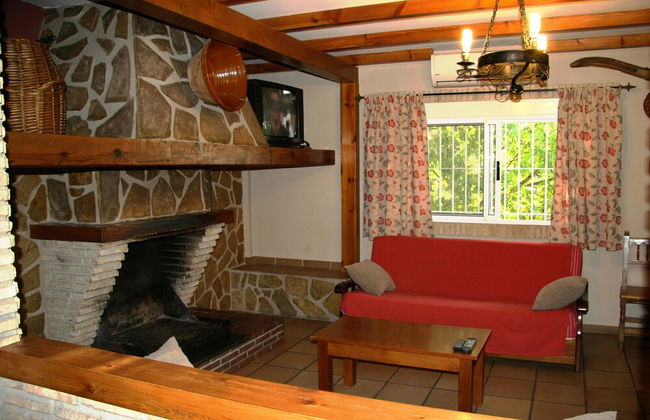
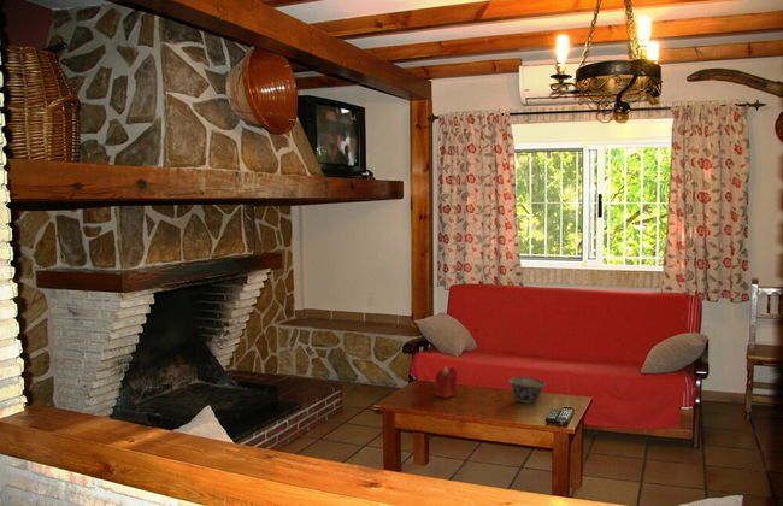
+ candle [434,365,458,399]
+ bowl [508,376,547,405]
